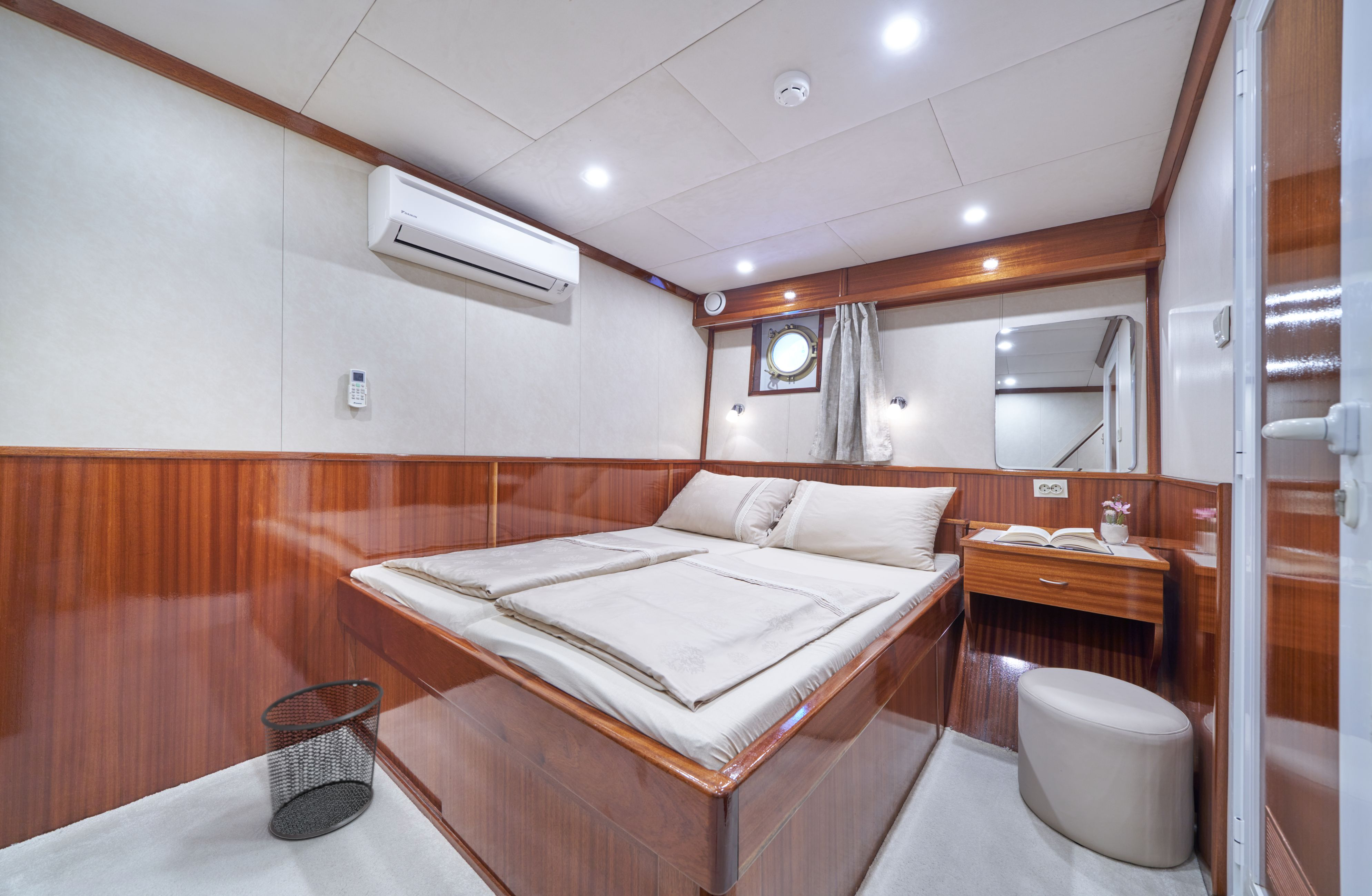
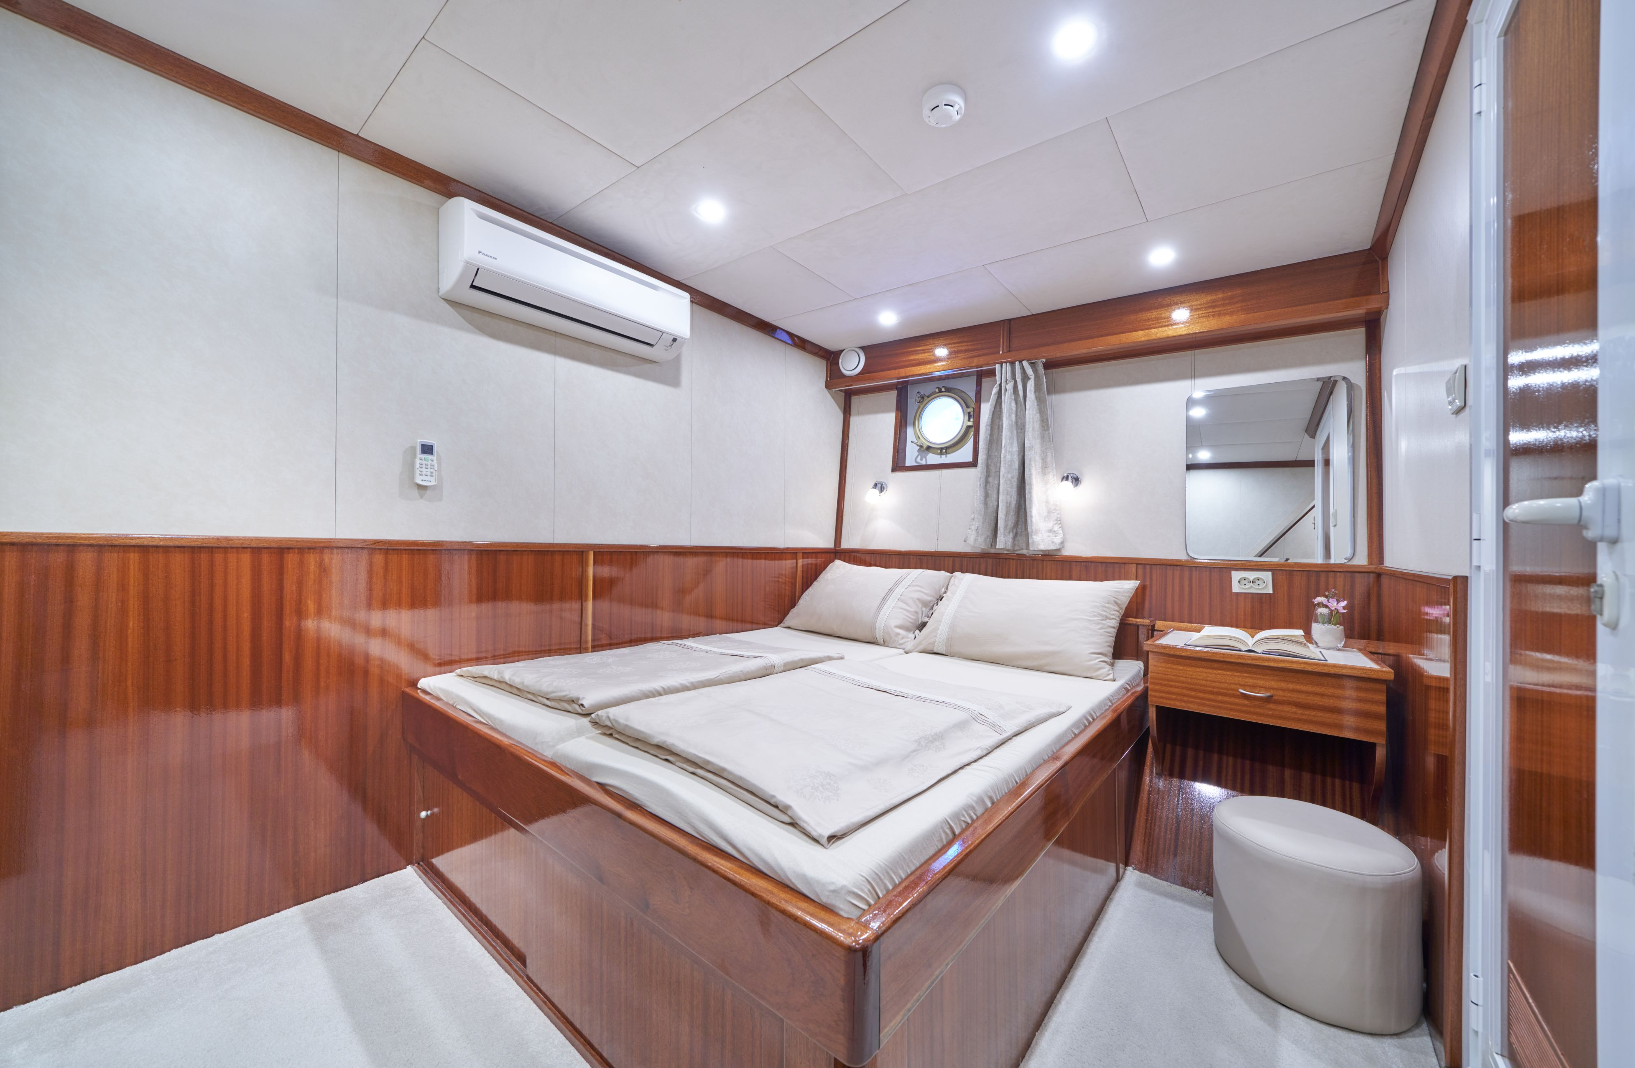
- waste bin [260,679,384,840]
